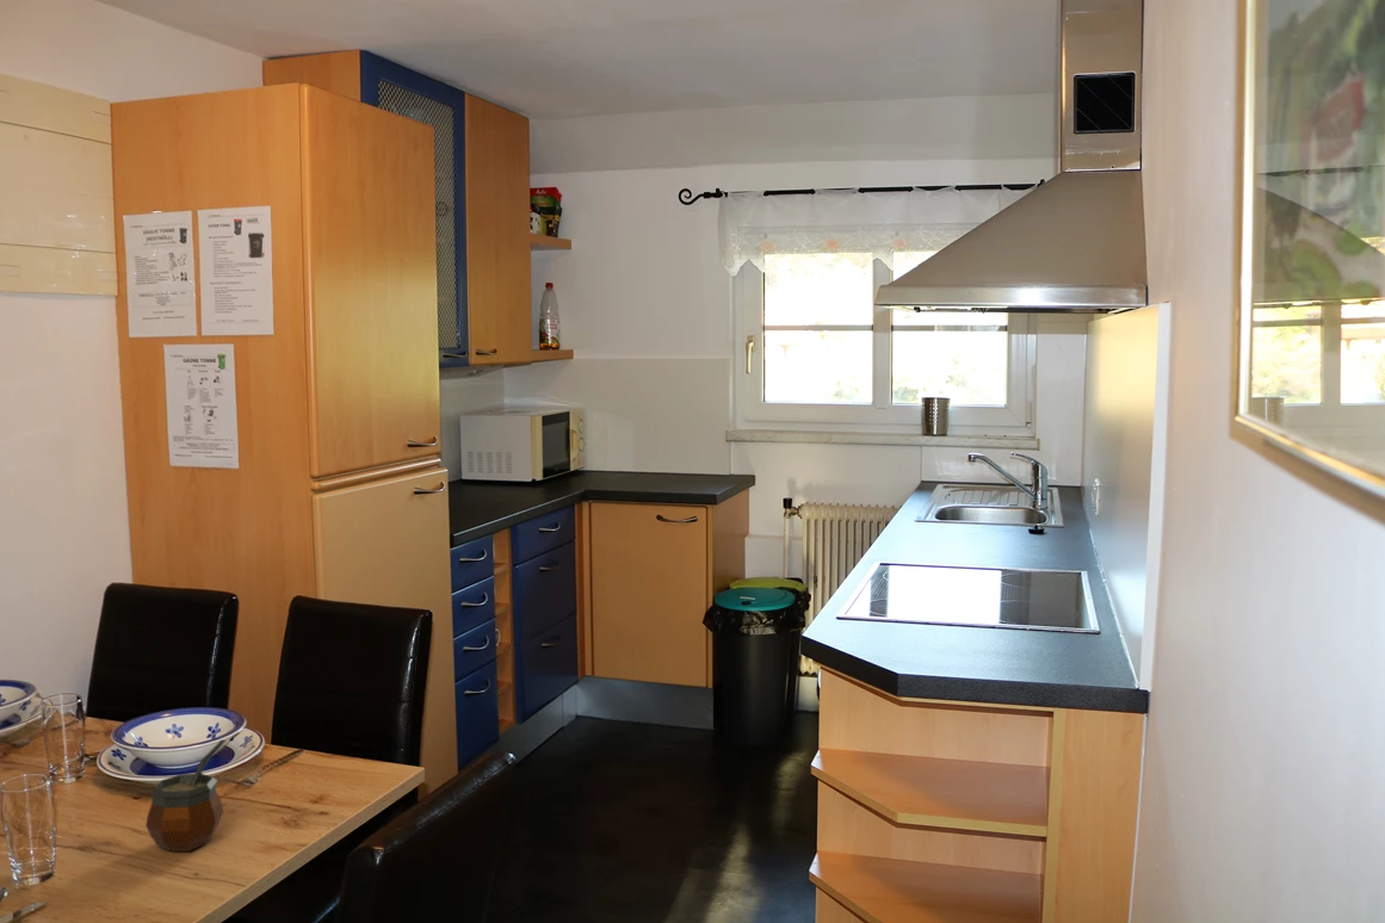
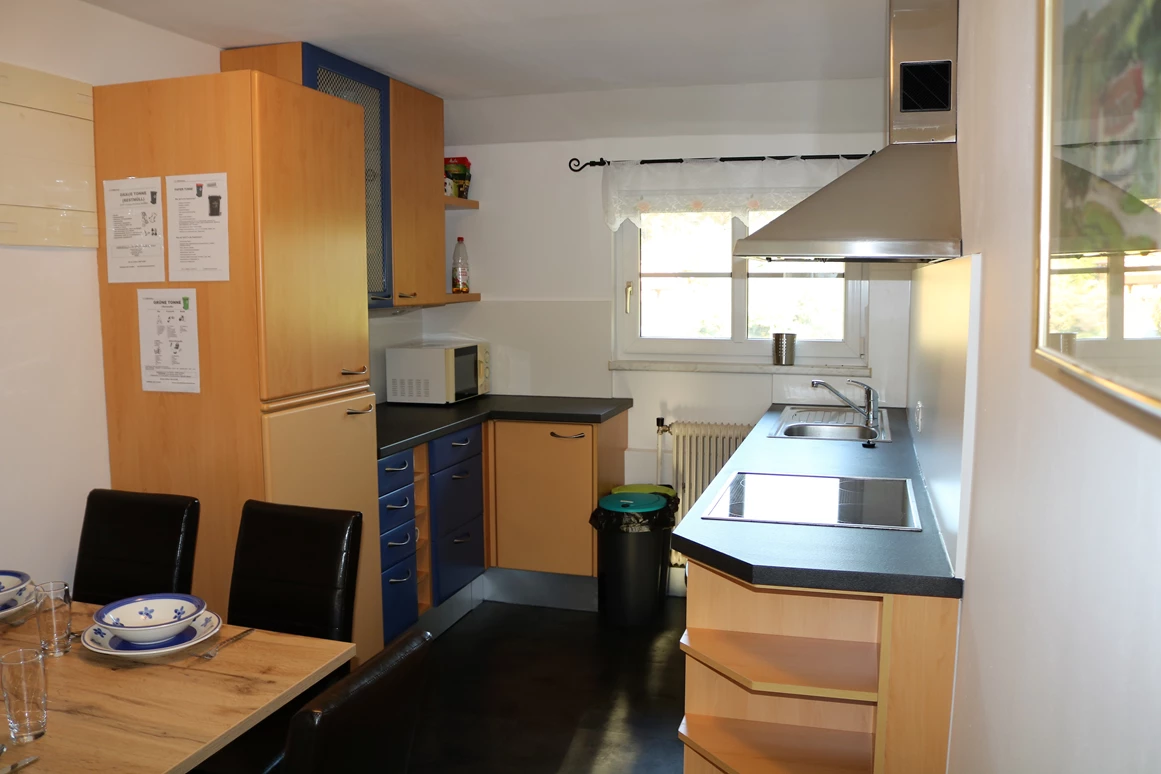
- gourd [144,739,227,853]
